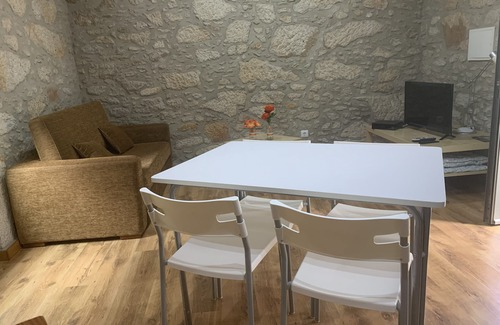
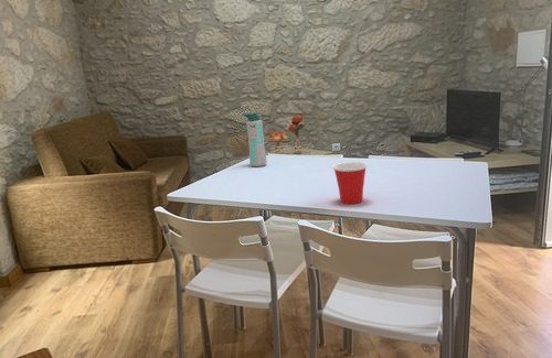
+ water bottle [242,111,268,167]
+ cup [331,161,369,205]
